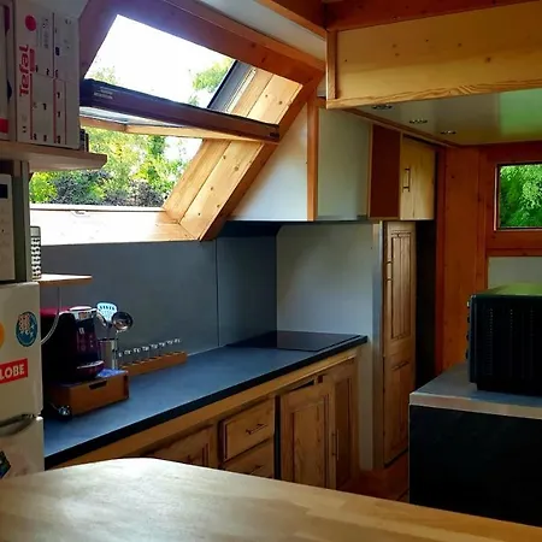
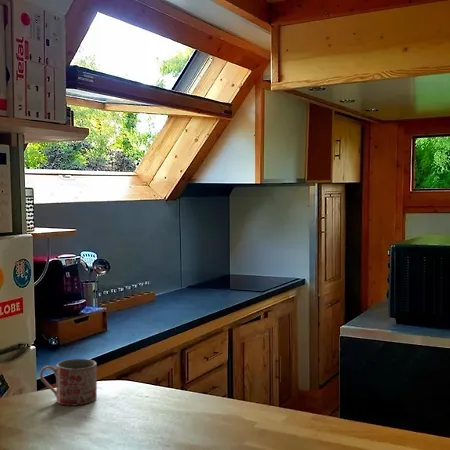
+ mug [39,358,98,407]
